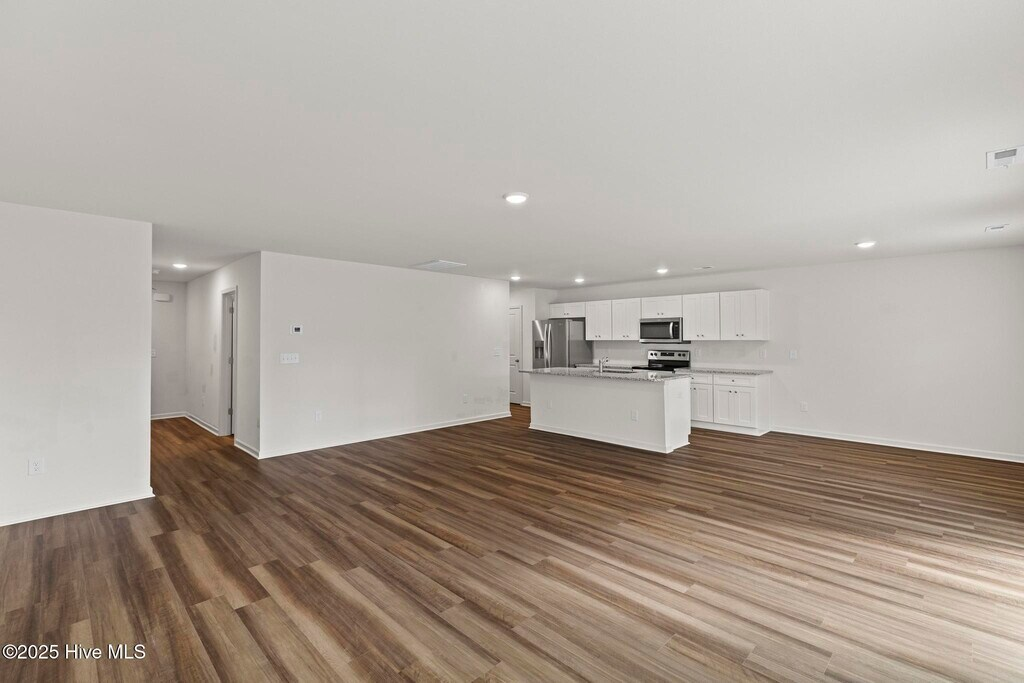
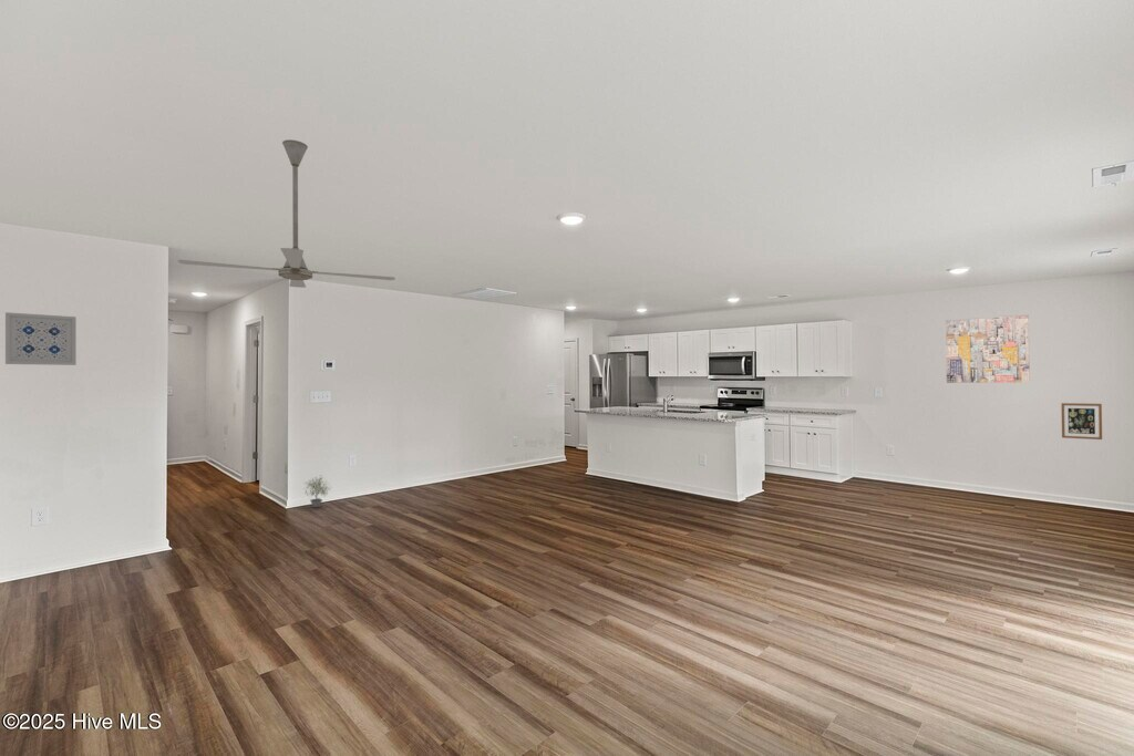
+ wall art [4,311,78,366]
+ potted plant [303,475,332,508]
+ wall art [1060,402,1103,441]
+ ceiling fan [177,138,396,289]
+ wall art [945,313,1031,384]
